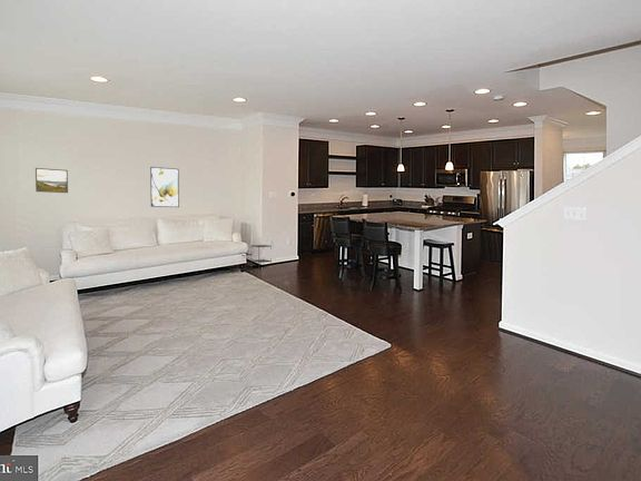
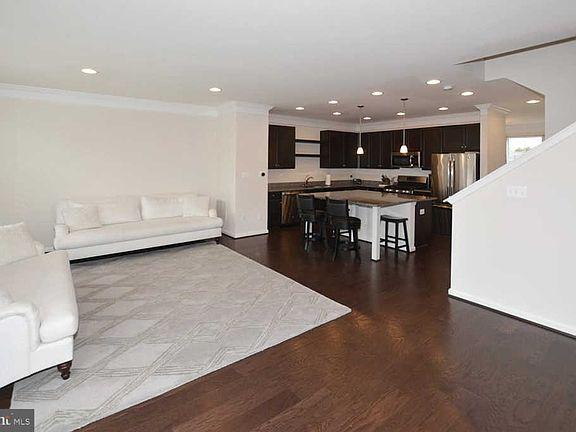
- side table [229,244,273,272]
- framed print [149,166,180,208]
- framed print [34,167,69,194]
